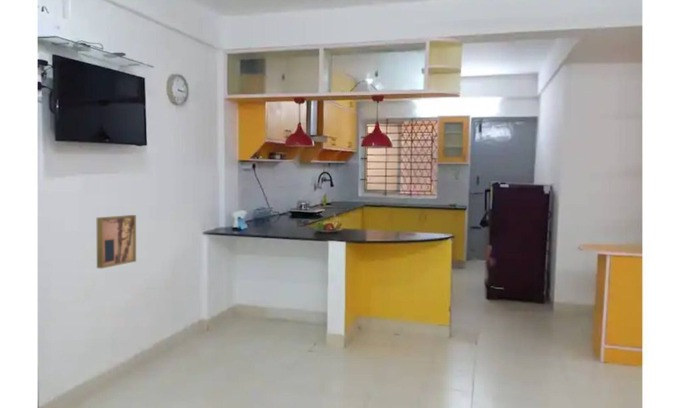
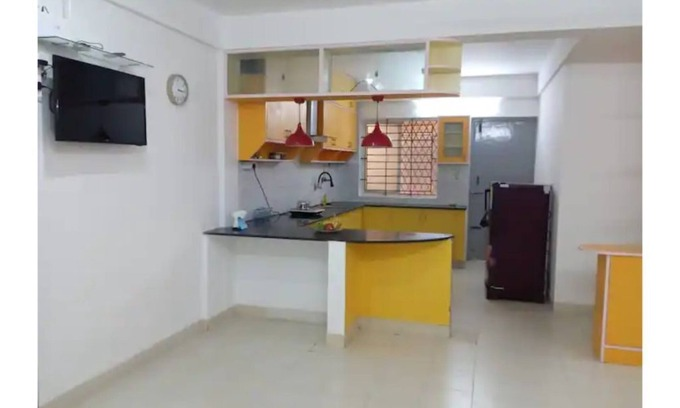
- wall art [96,214,137,269]
